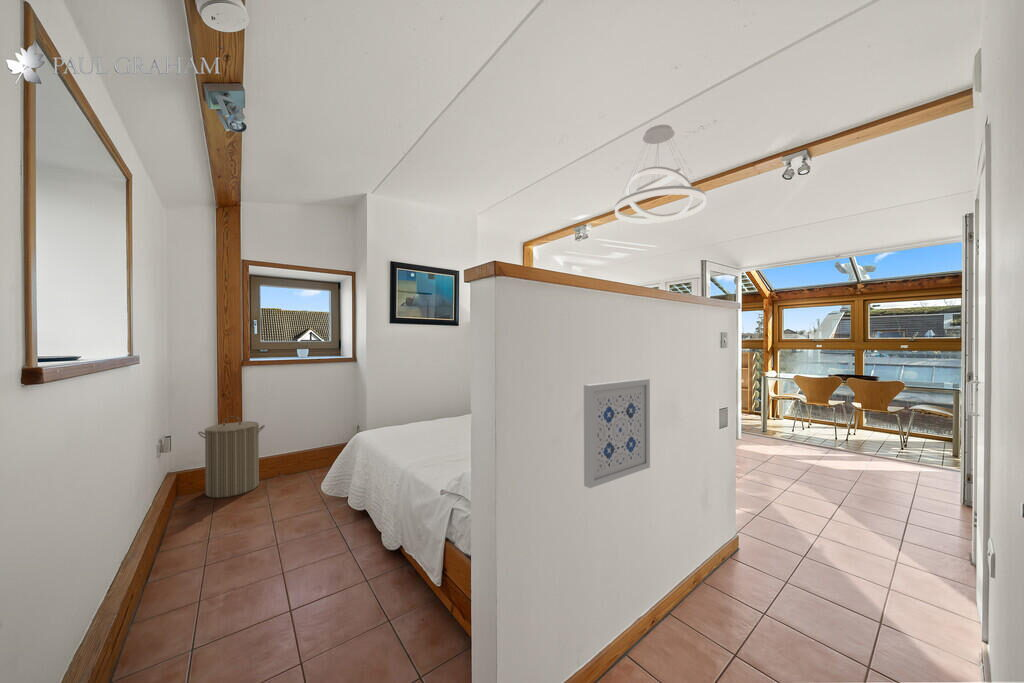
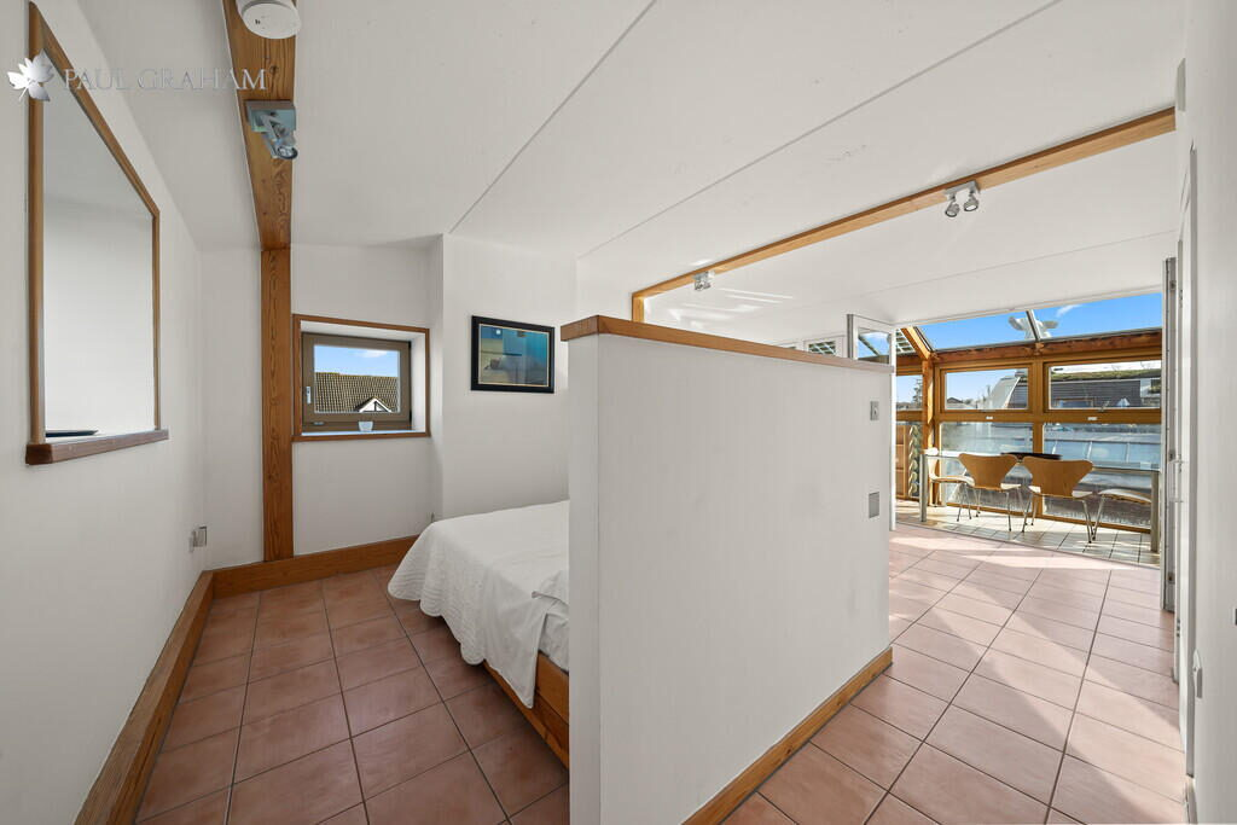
- laundry hamper [197,415,266,499]
- wall art [583,378,651,489]
- pendant light [614,124,707,224]
